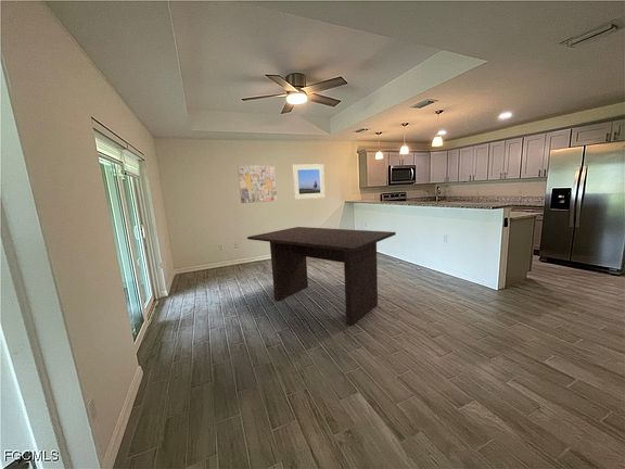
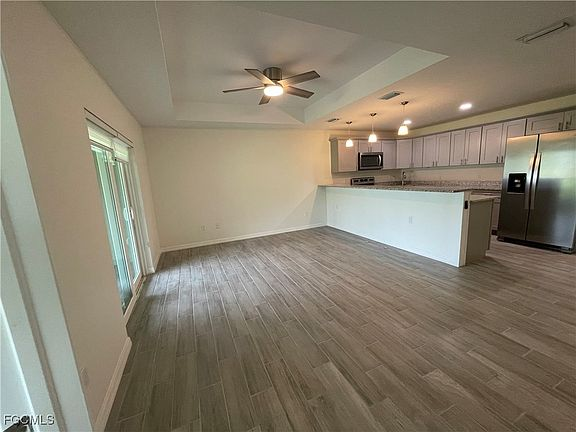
- wall art [237,164,278,204]
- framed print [292,163,326,201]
- dining table [246,226,397,327]
